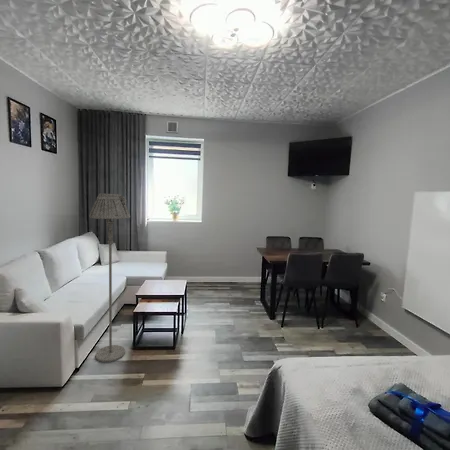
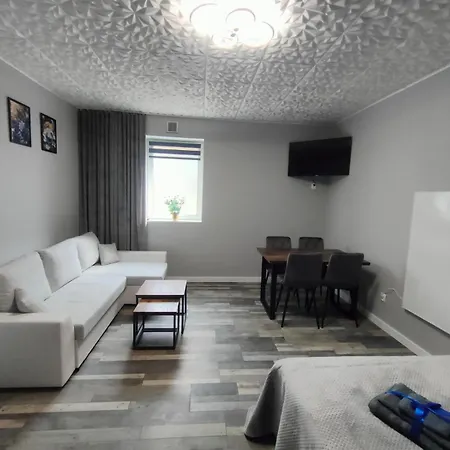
- floor lamp [88,192,131,363]
